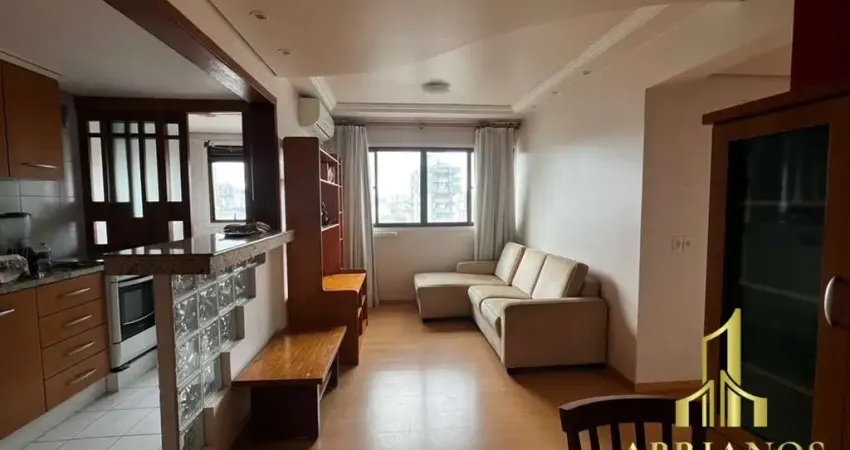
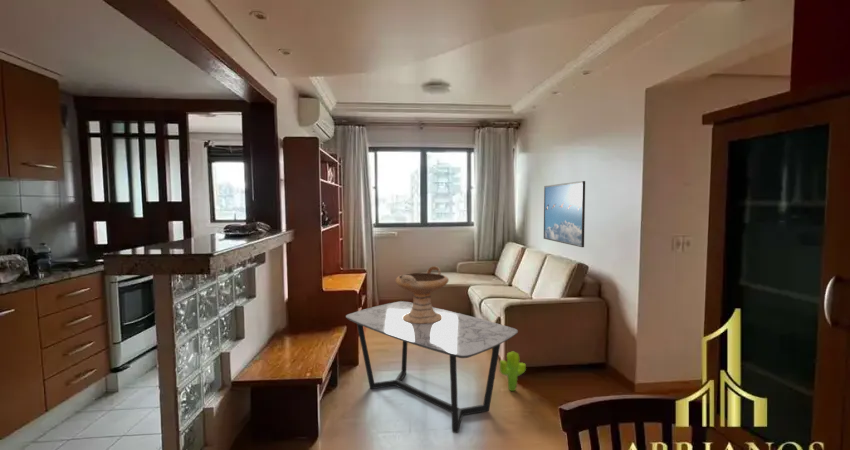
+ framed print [543,180,586,248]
+ coffee table [345,300,519,434]
+ decorative bowl [395,265,450,324]
+ decorative plant [499,351,527,392]
